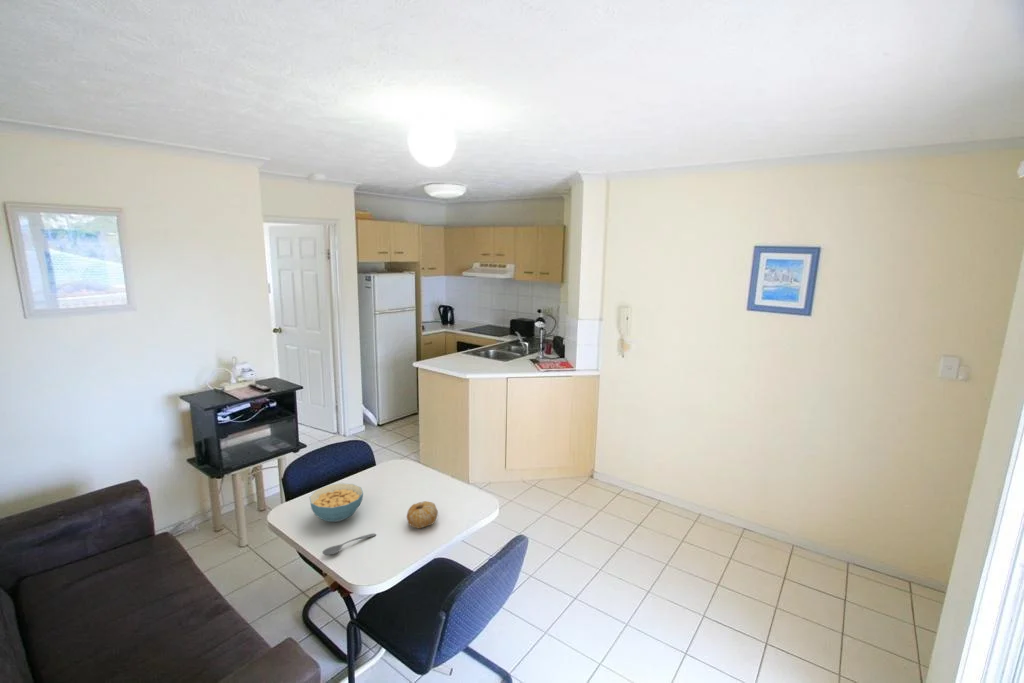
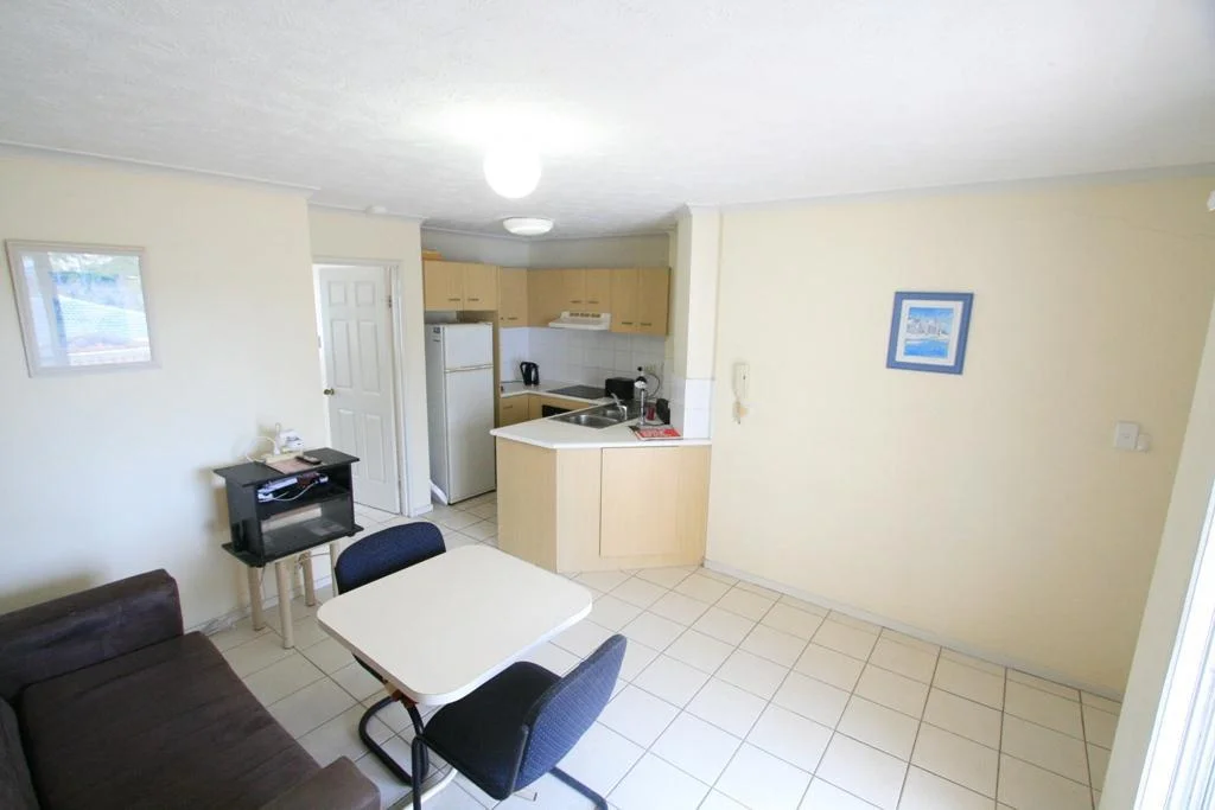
- soupspoon [321,533,377,556]
- cereal bowl [309,482,364,523]
- fruit [406,500,439,530]
